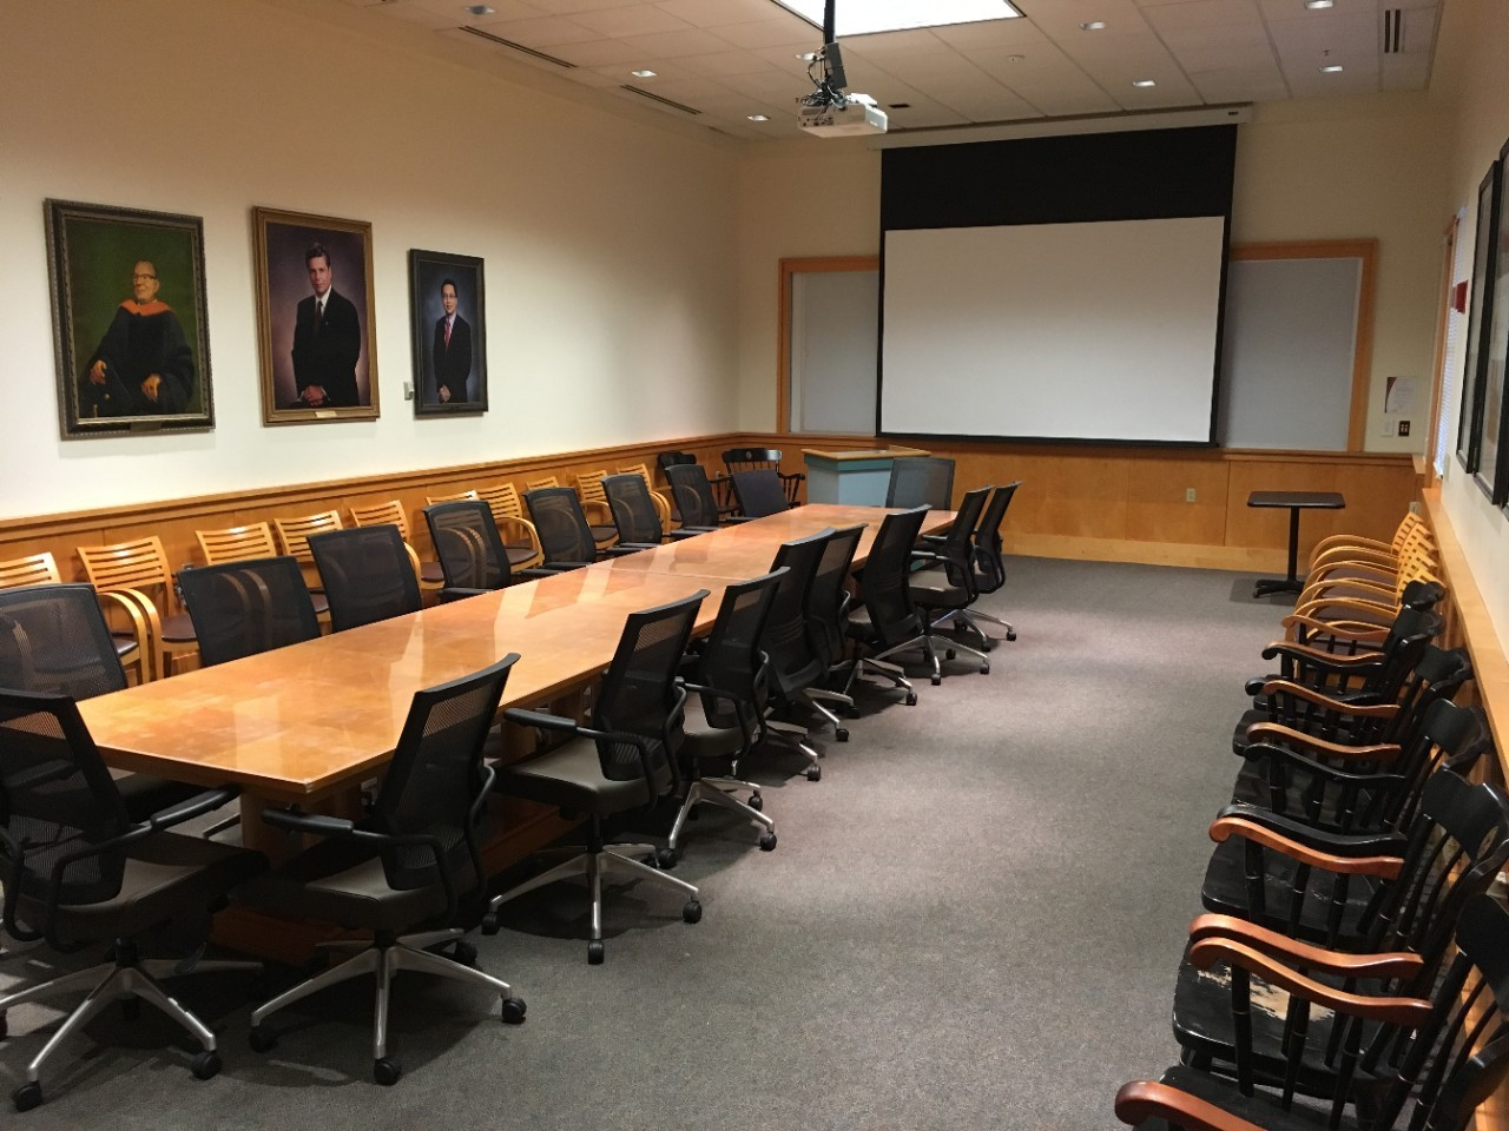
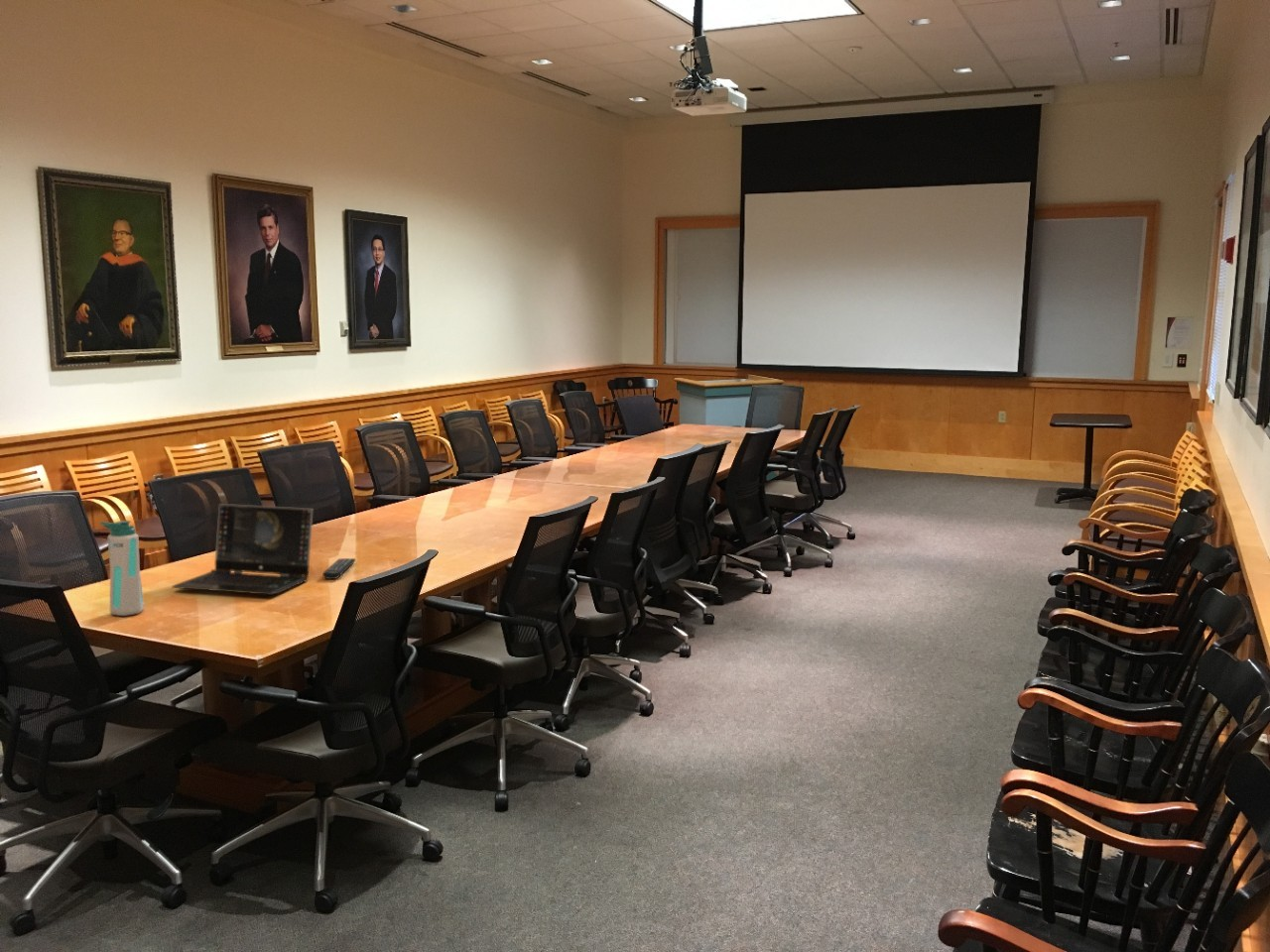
+ water bottle [99,520,145,617]
+ remote control [321,557,356,580]
+ laptop [171,503,314,596]
